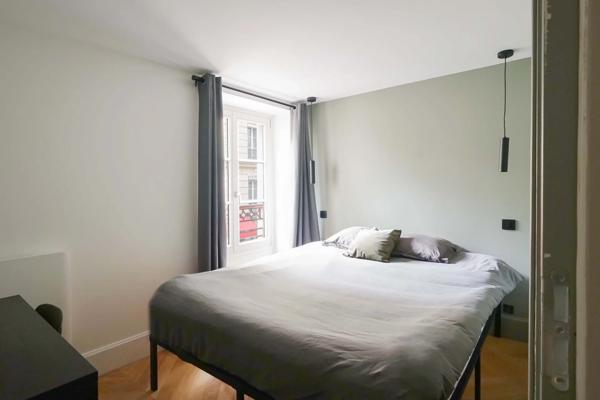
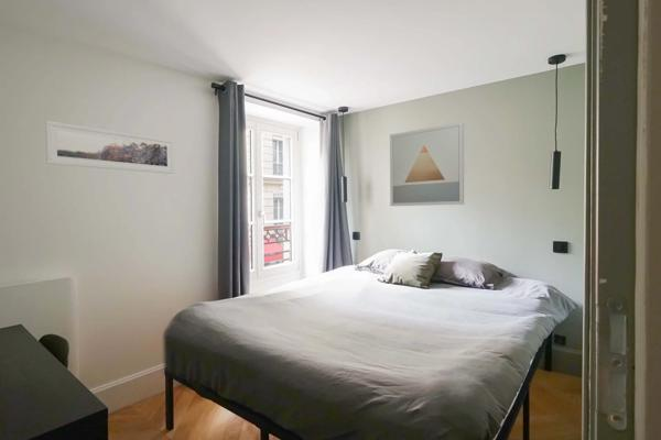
+ wall art [389,121,465,207]
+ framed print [44,120,175,175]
